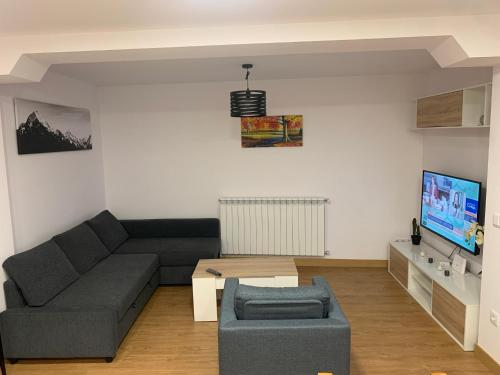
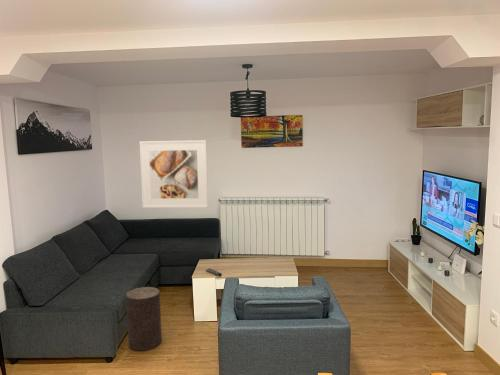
+ stool [125,286,163,352]
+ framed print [139,139,209,209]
